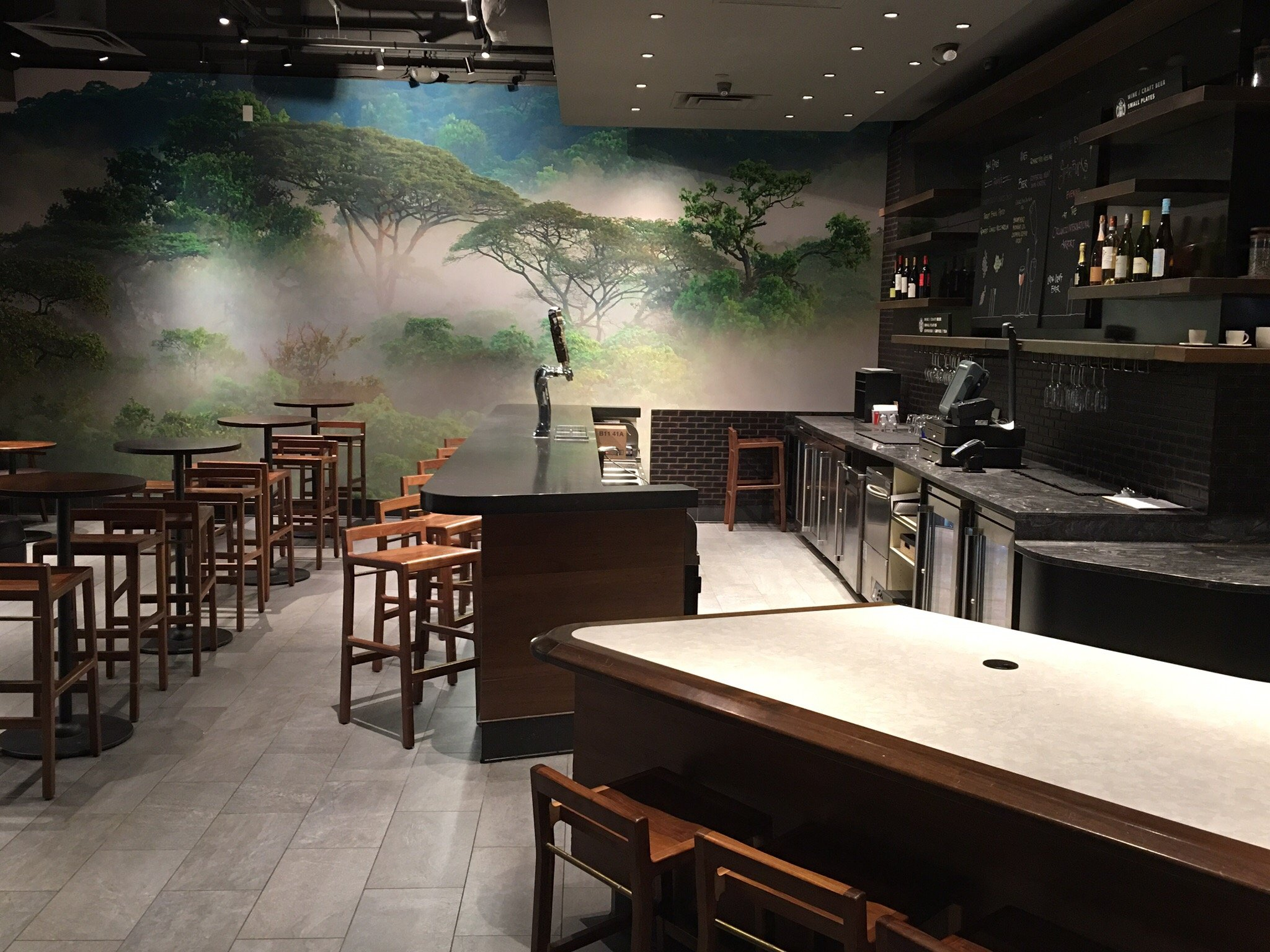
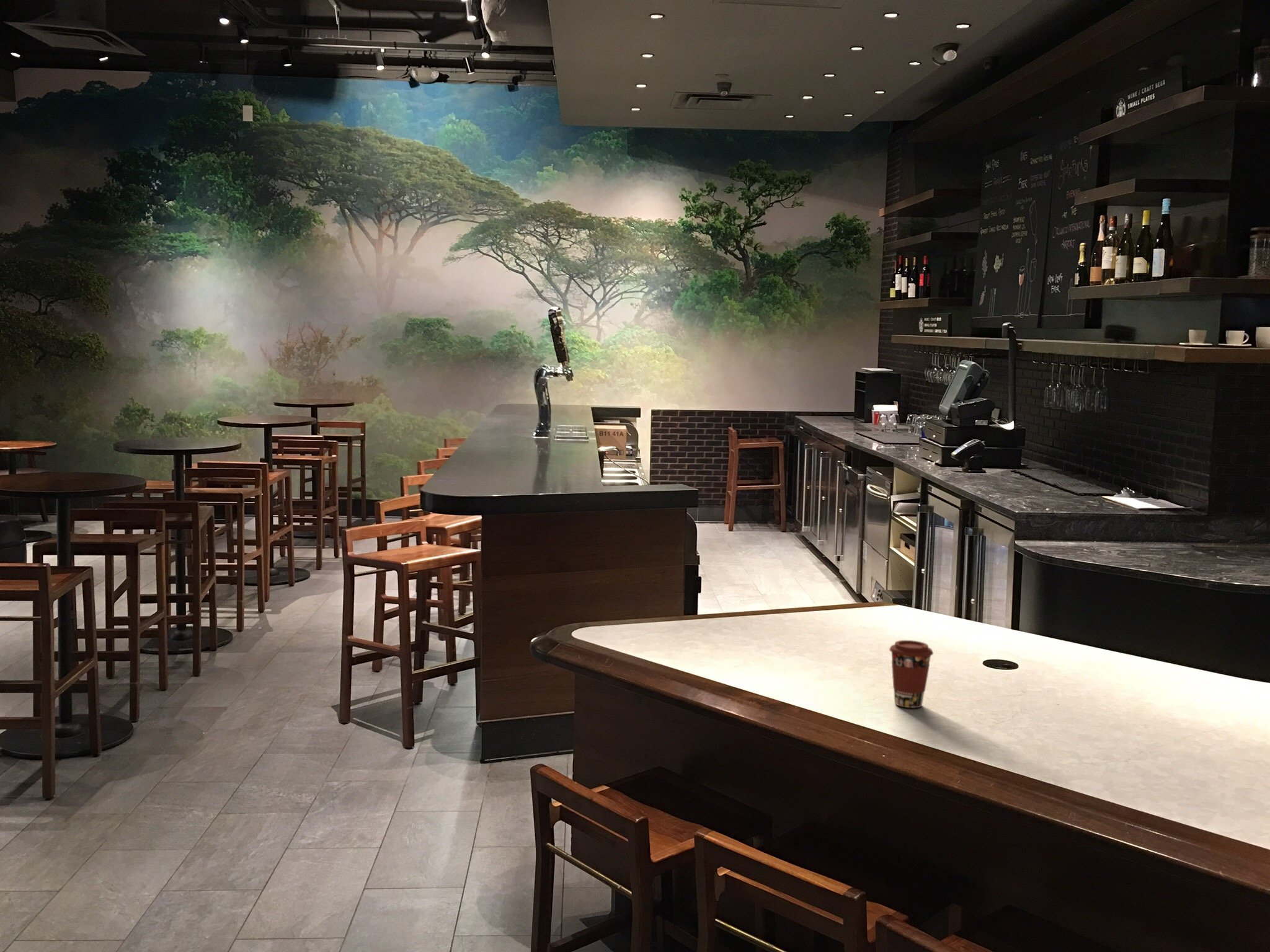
+ coffee cup [889,640,934,708]
